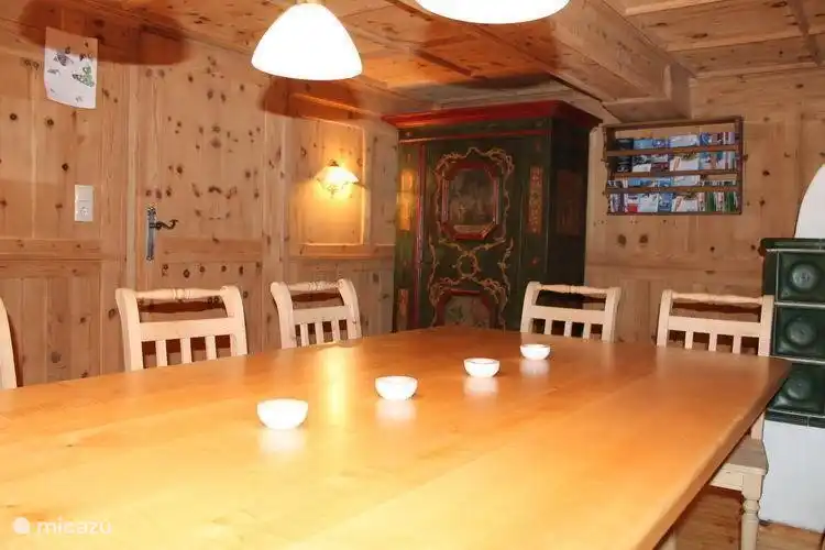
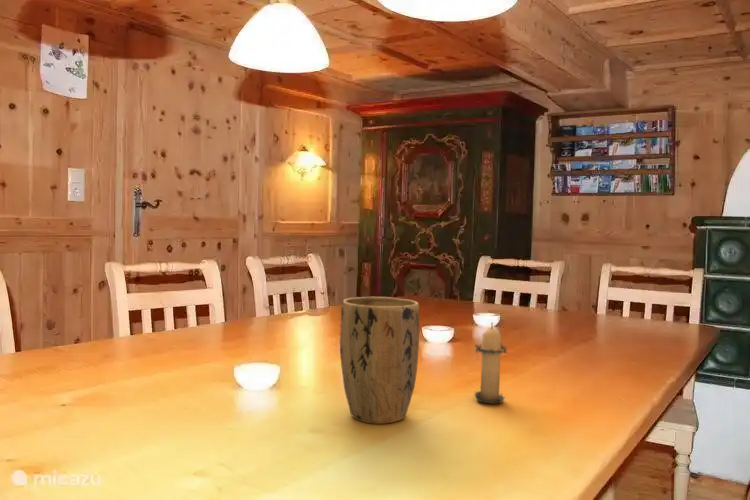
+ plant pot [339,296,421,425]
+ candle [473,322,509,404]
